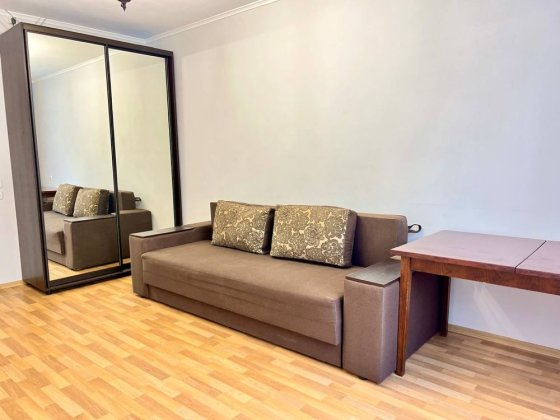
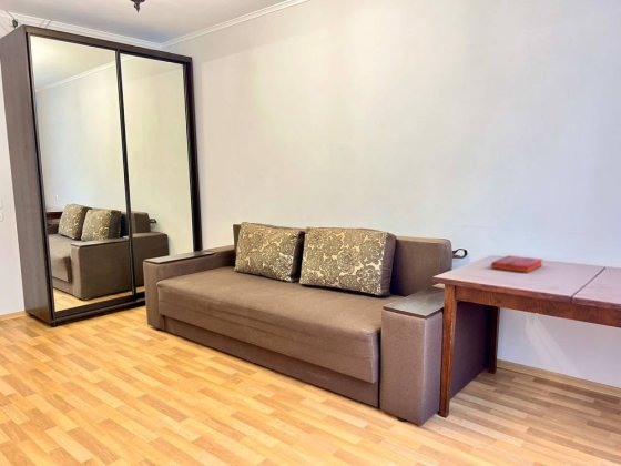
+ hardback book [490,254,543,274]
